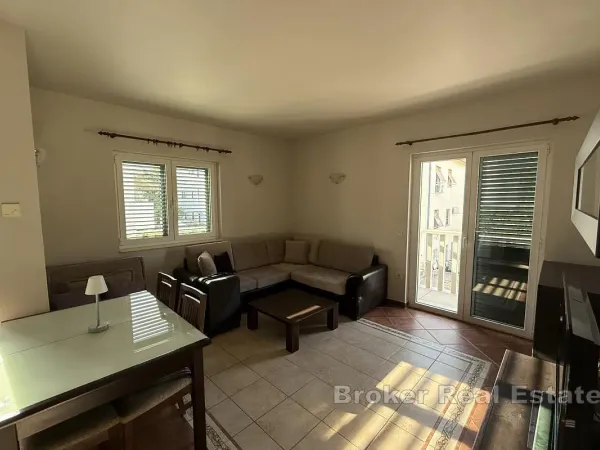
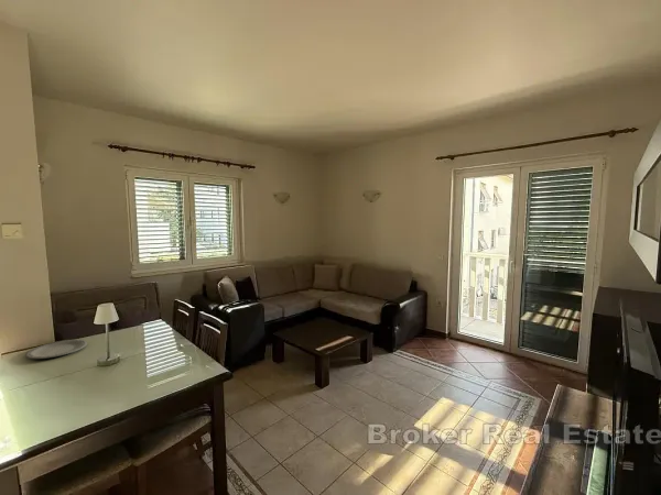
+ plate [24,339,88,360]
